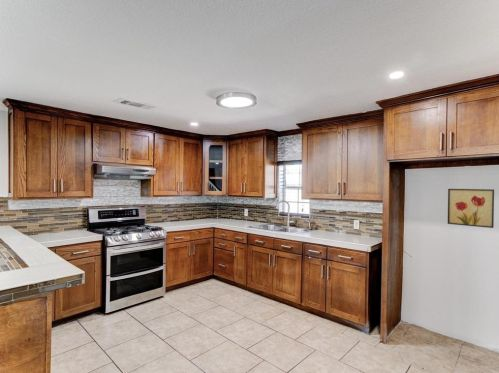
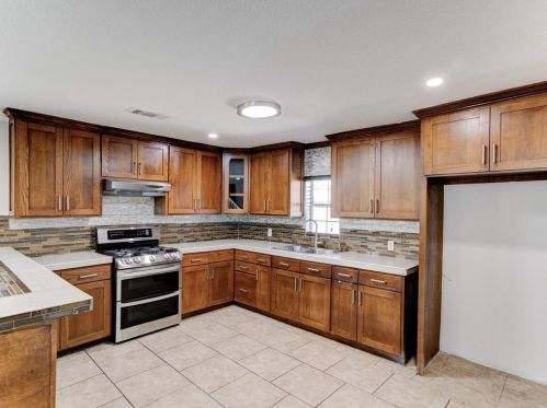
- wall art [447,188,495,229]
